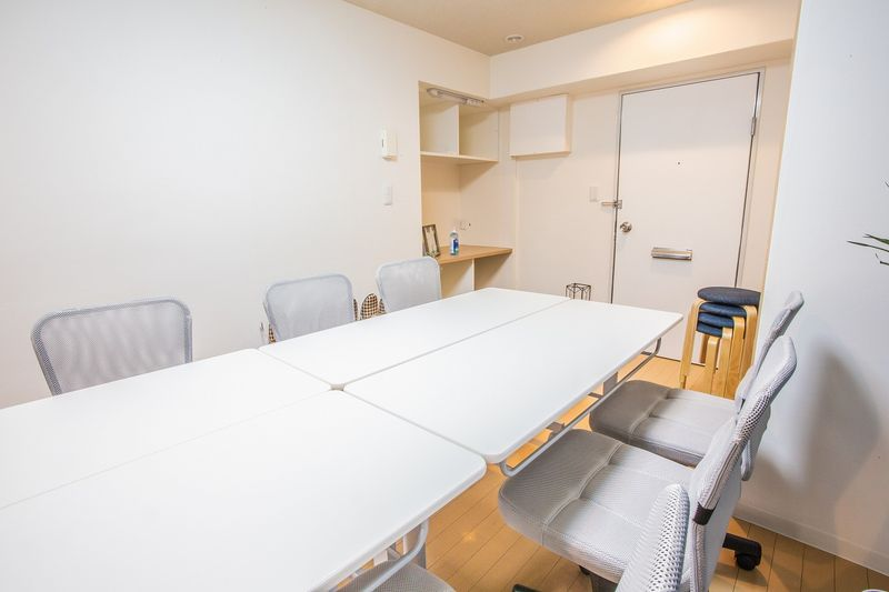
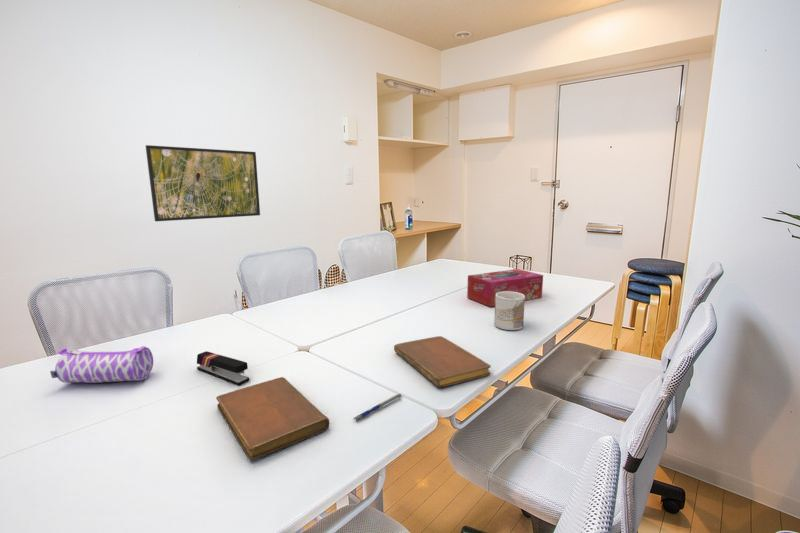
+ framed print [145,144,261,222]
+ notebook [215,376,330,462]
+ mug [493,291,526,331]
+ stapler [196,350,250,386]
+ tissue box [466,268,544,308]
+ notebook [393,335,492,389]
+ pen [353,393,403,422]
+ pencil case [49,345,154,384]
